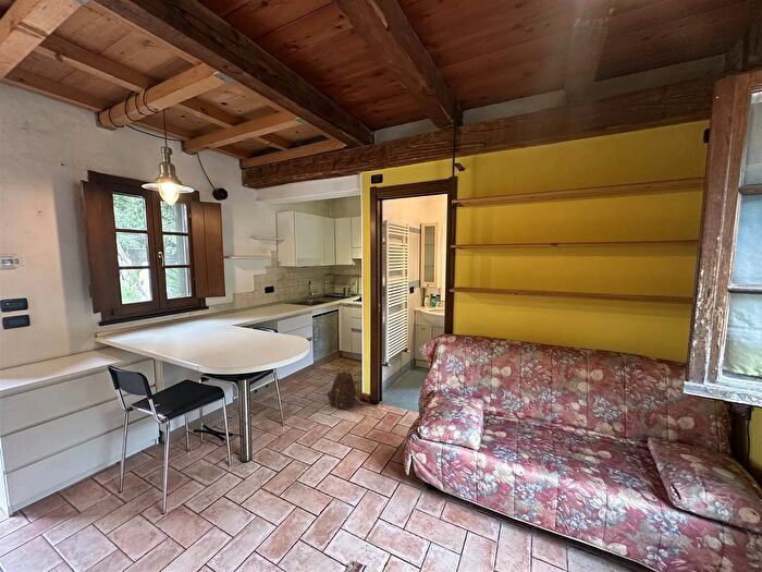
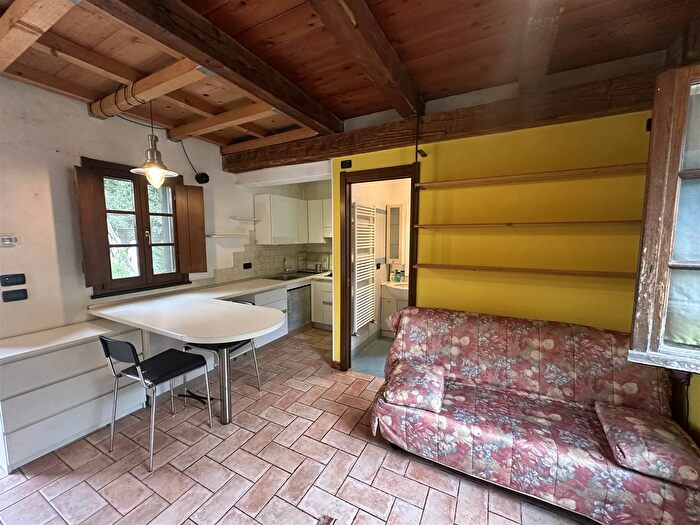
- backpack [327,369,361,411]
